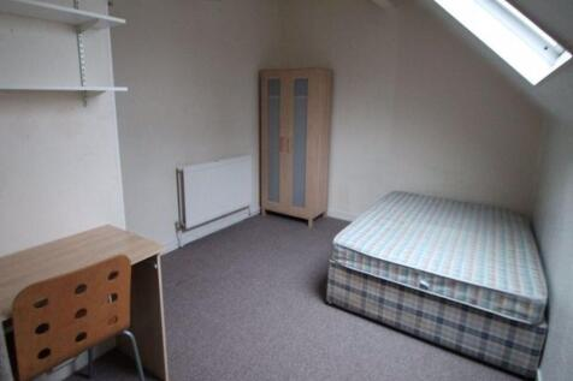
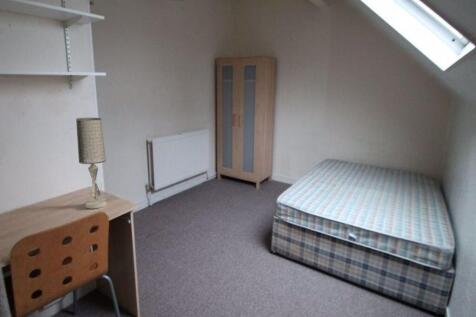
+ table lamp [75,117,108,209]
